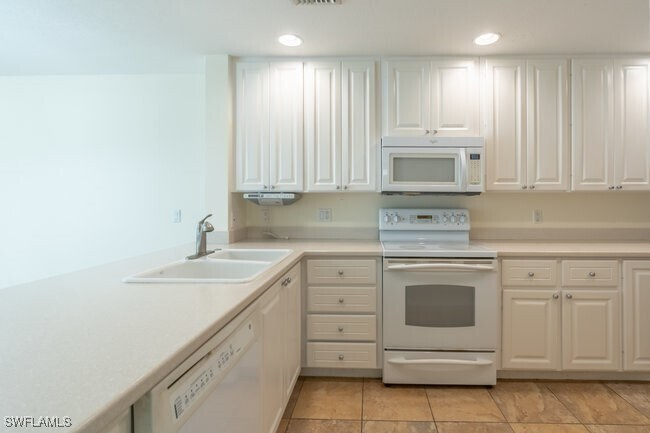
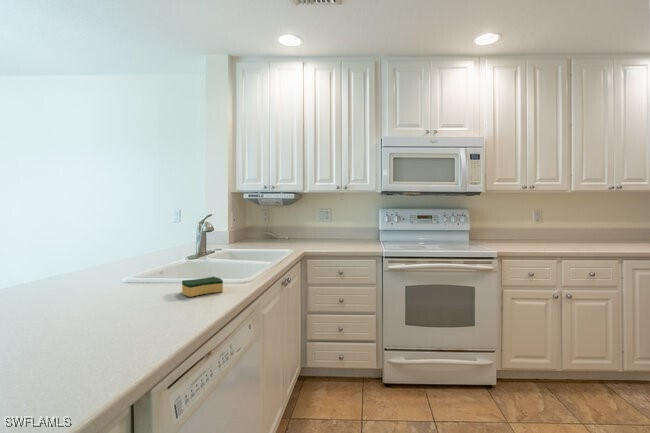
+ sponge [181,276,224,298]
